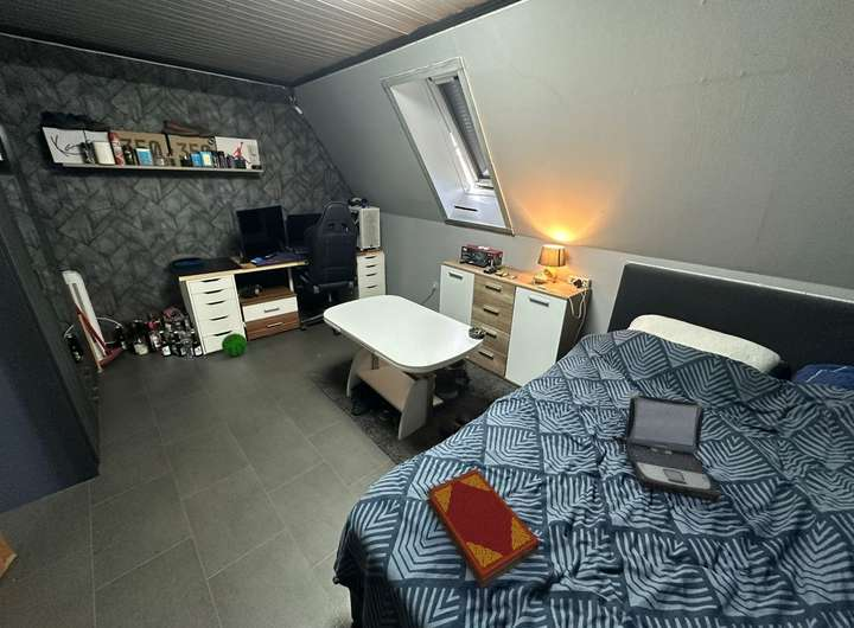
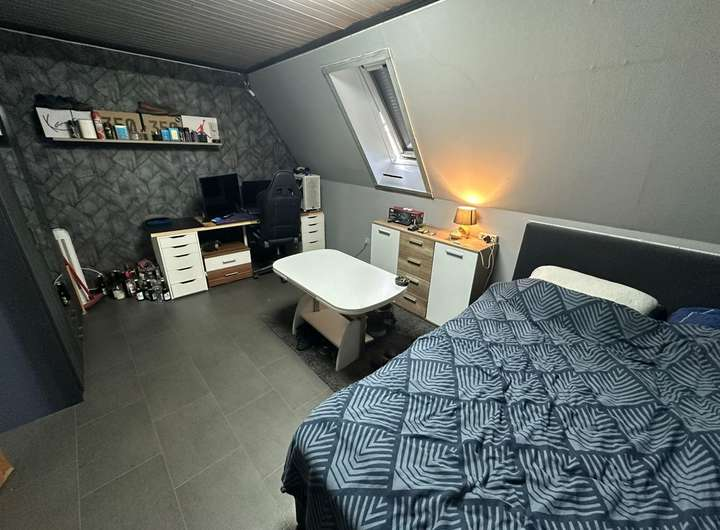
- hardback book [426,468,541,589]
- ball [221,333,248,357]
- laptop [612,393,721,501]
